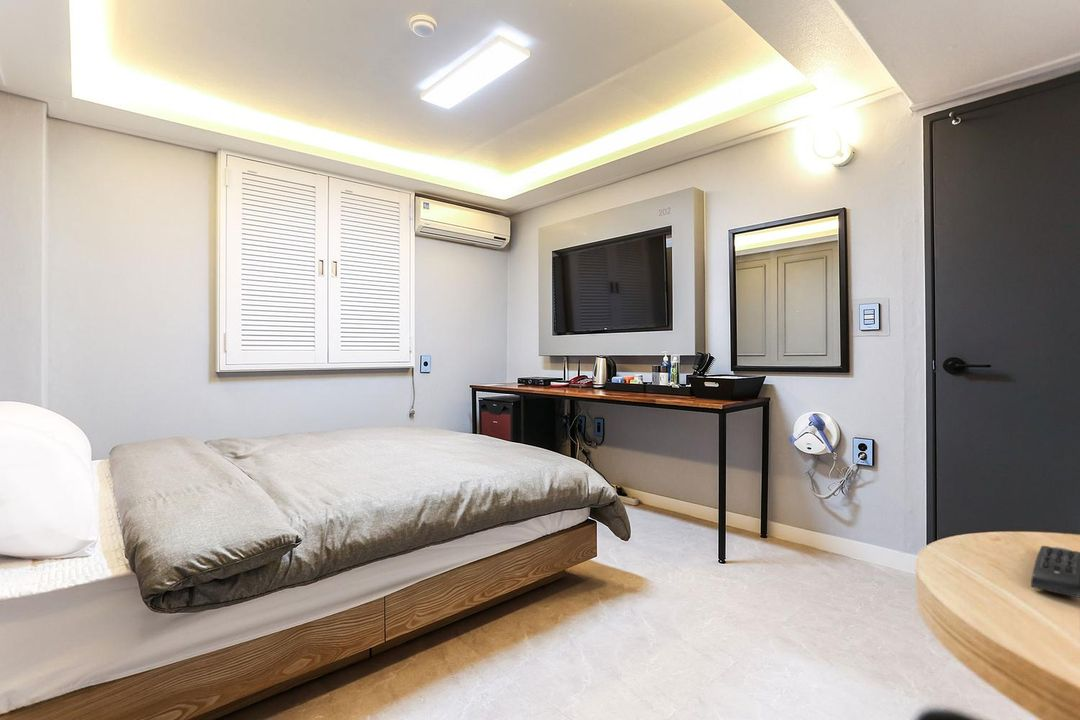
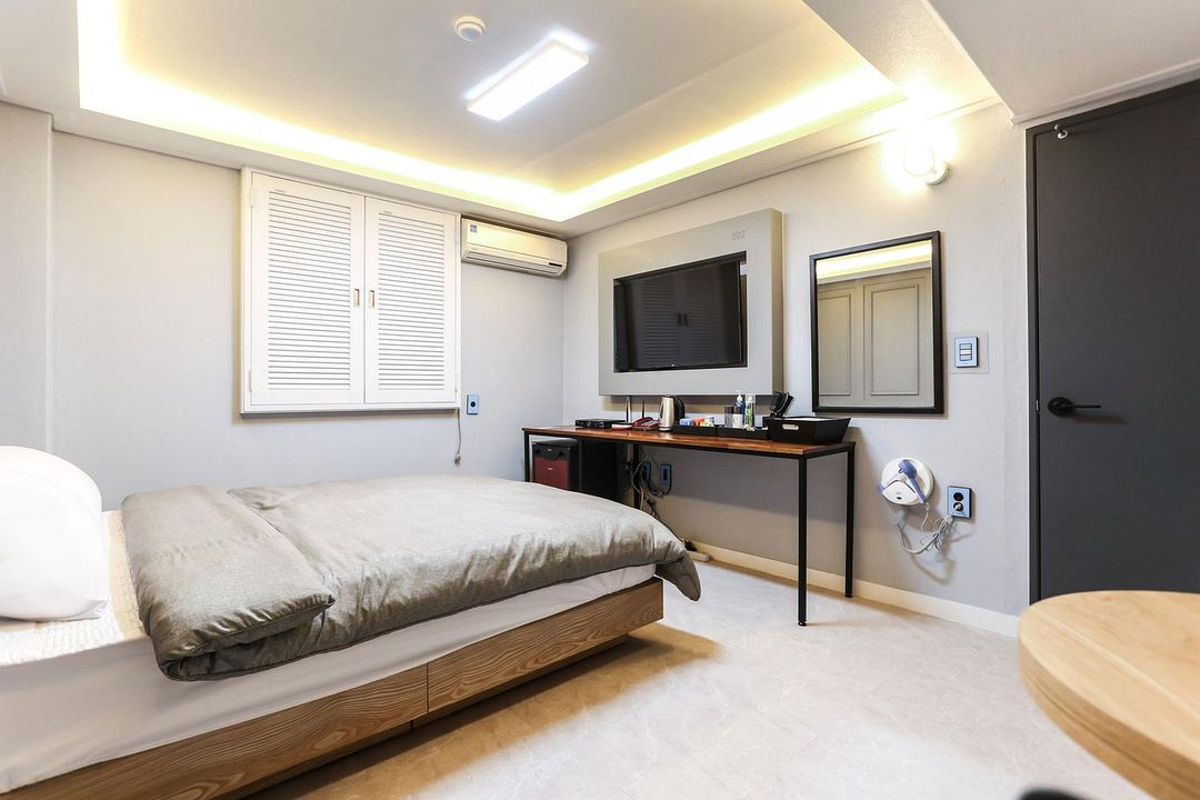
- remote control [1030,545,1080,599]
